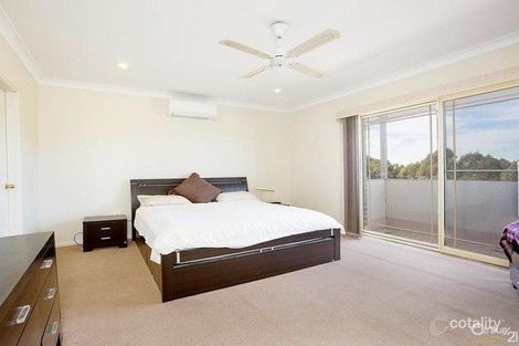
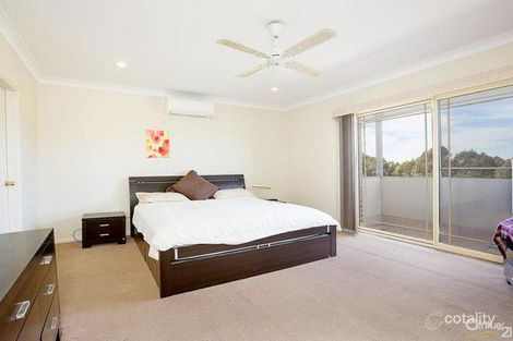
+ wall art [145,129,170,159]
